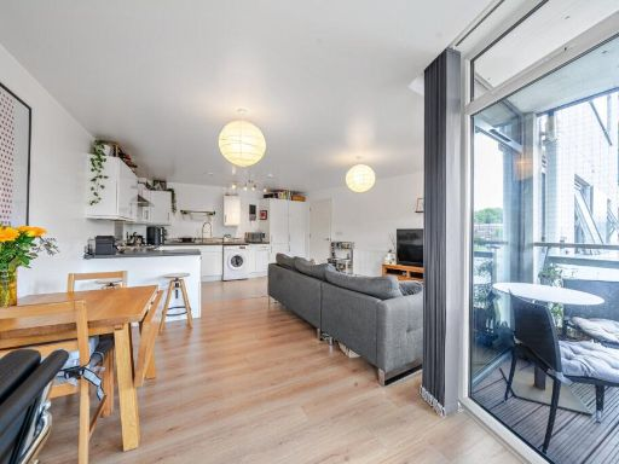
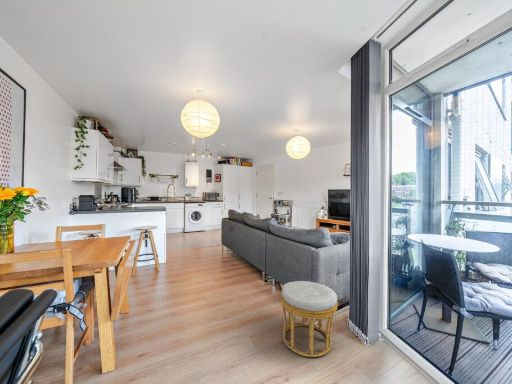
+ ottoman [280,280,339,358]
